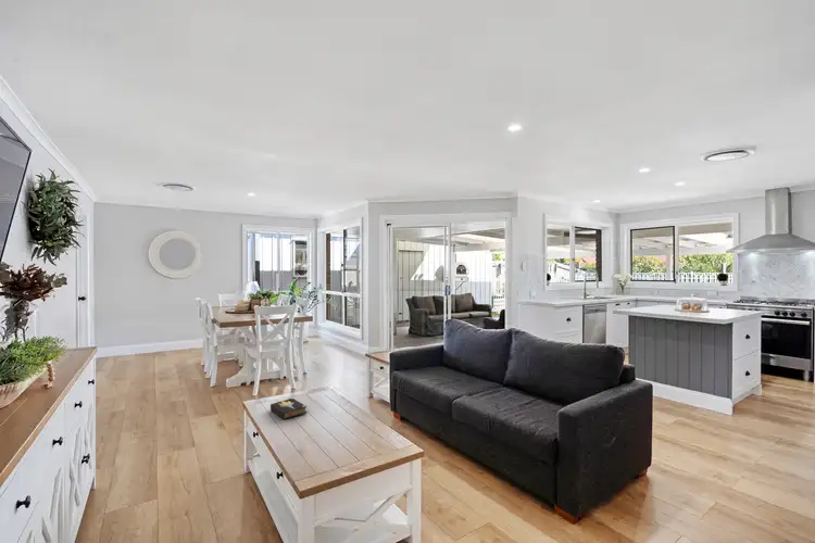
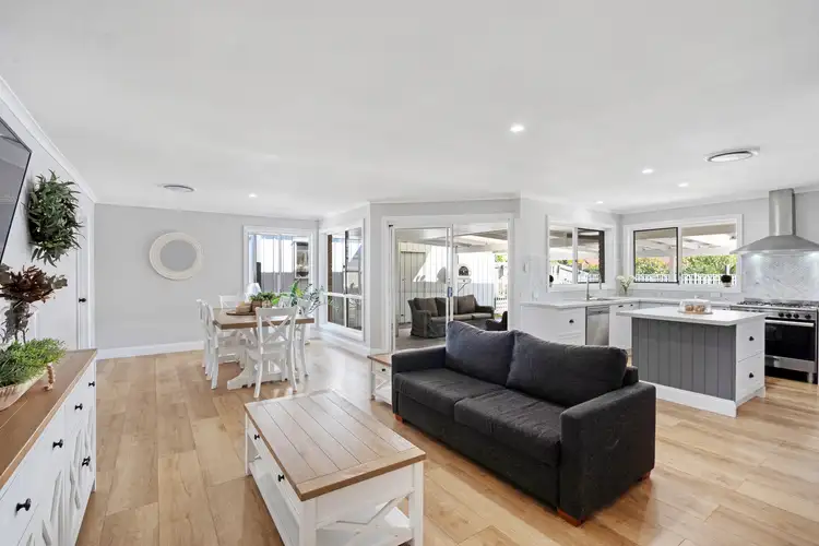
- hardback book [269,396,308,420]
